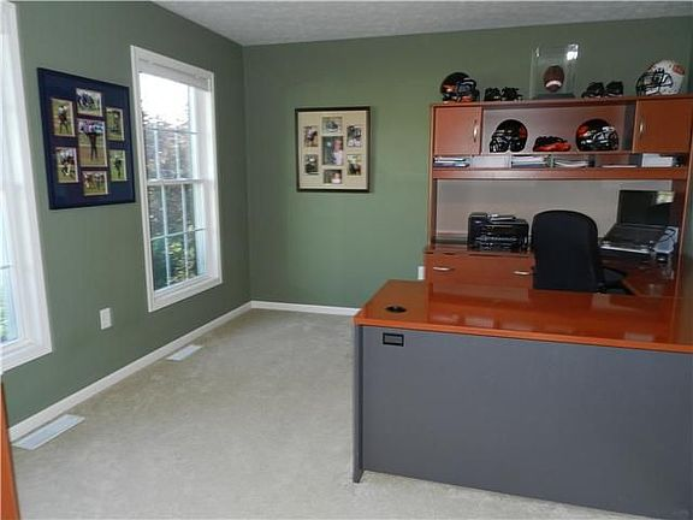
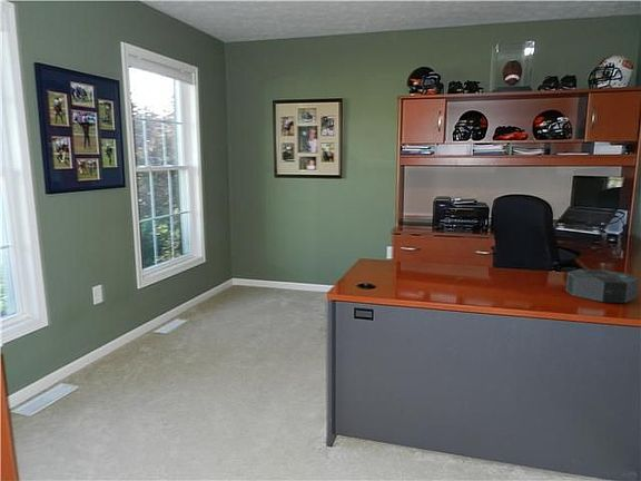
+ speaker [565,268,640,304]
